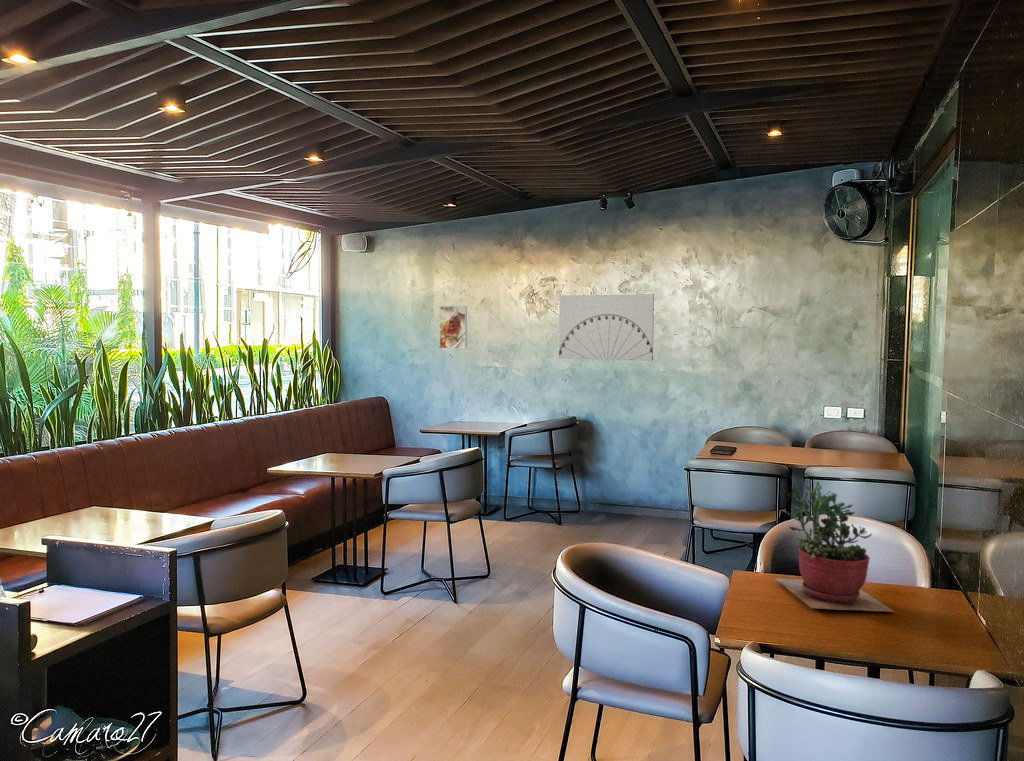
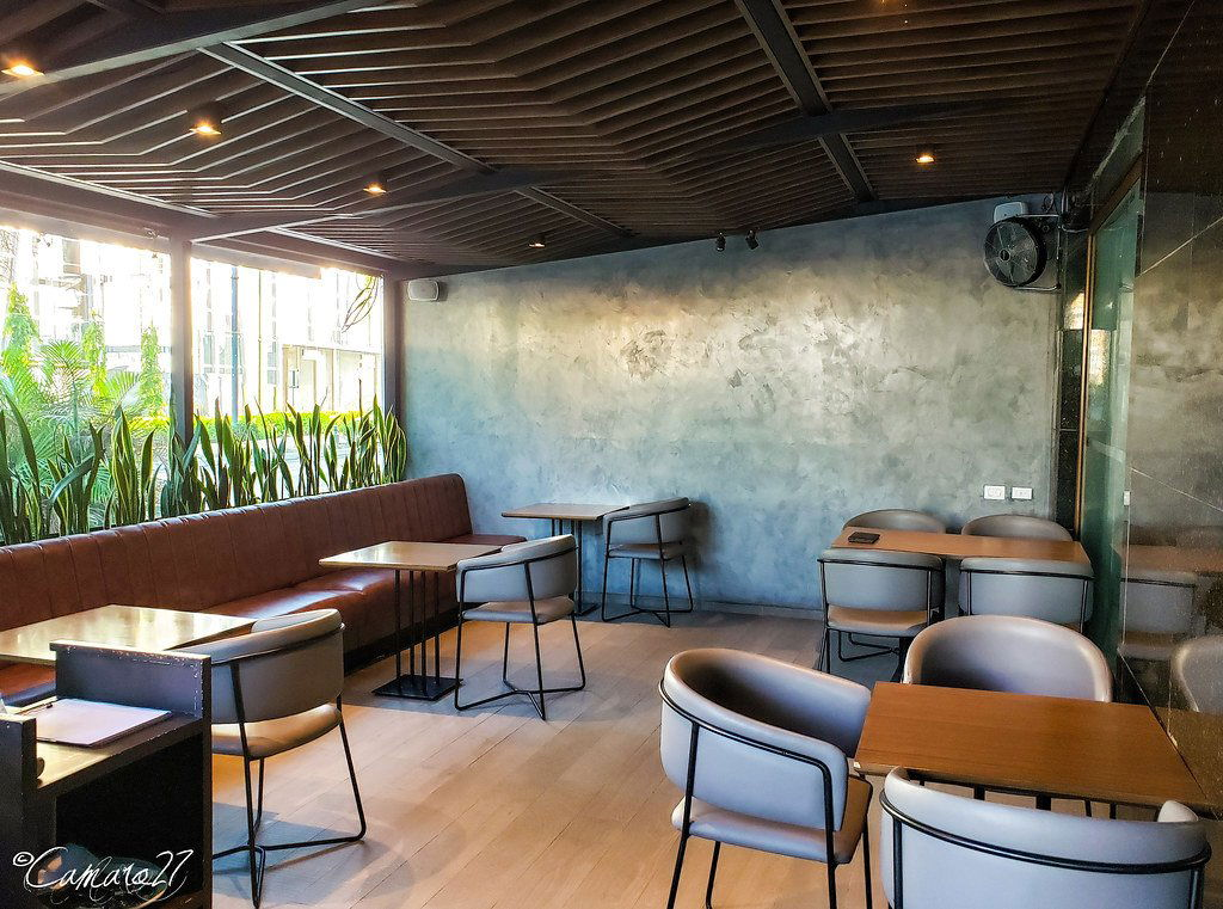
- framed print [439,305,468,350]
- succulent plant [774,481,896,613]
- wall art [558,293,655,361]
